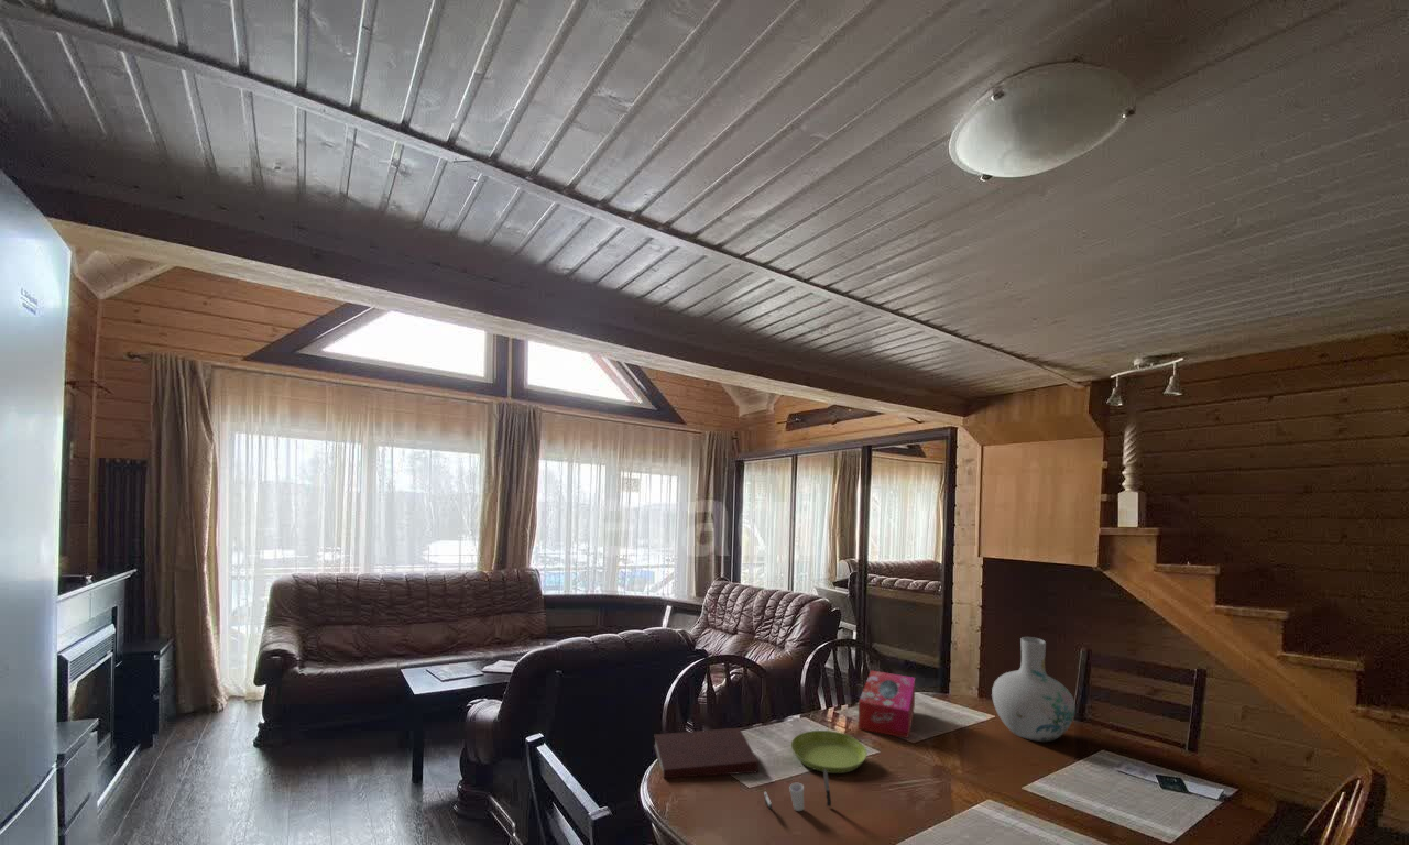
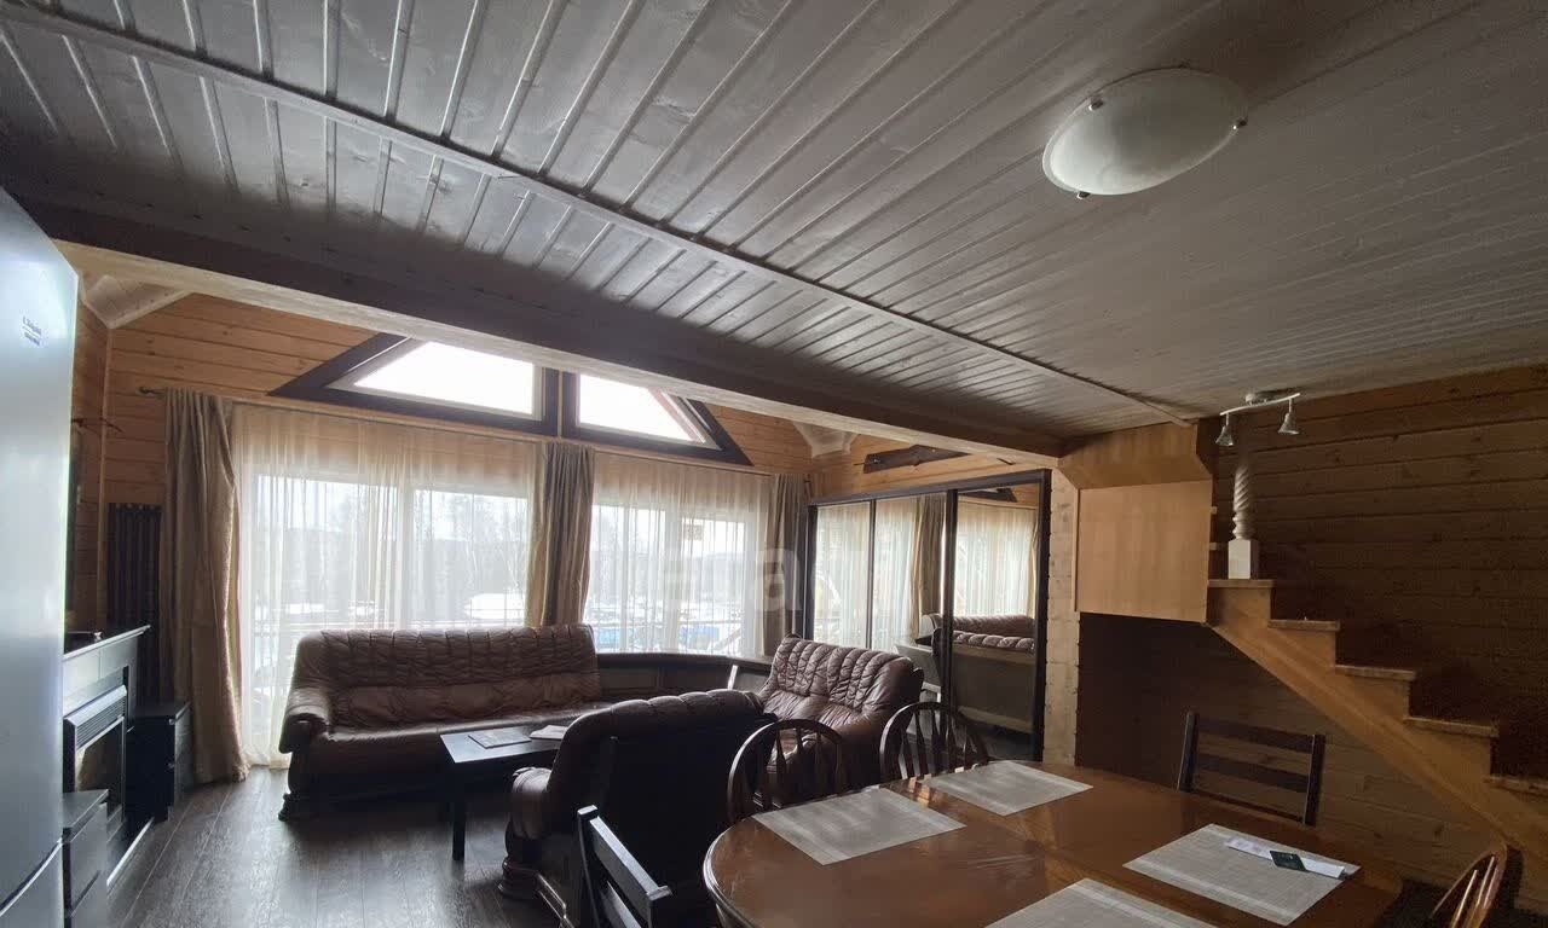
- saucer [790,729,869,775]
- cup [763,769,832,812]
- notebook [653,727,760,779]
- tissue box [858,669,916,739]
- vase [991,636,1077,743]
